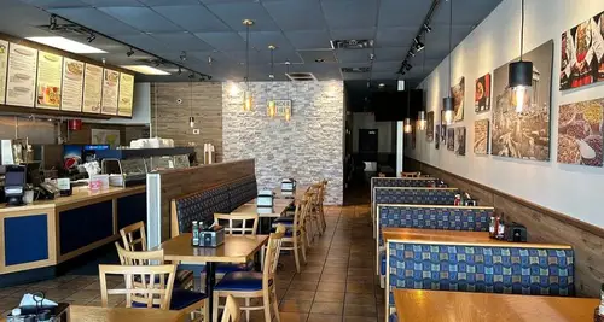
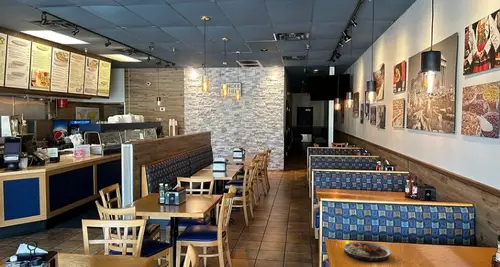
+ plate [343,241,392,262]
